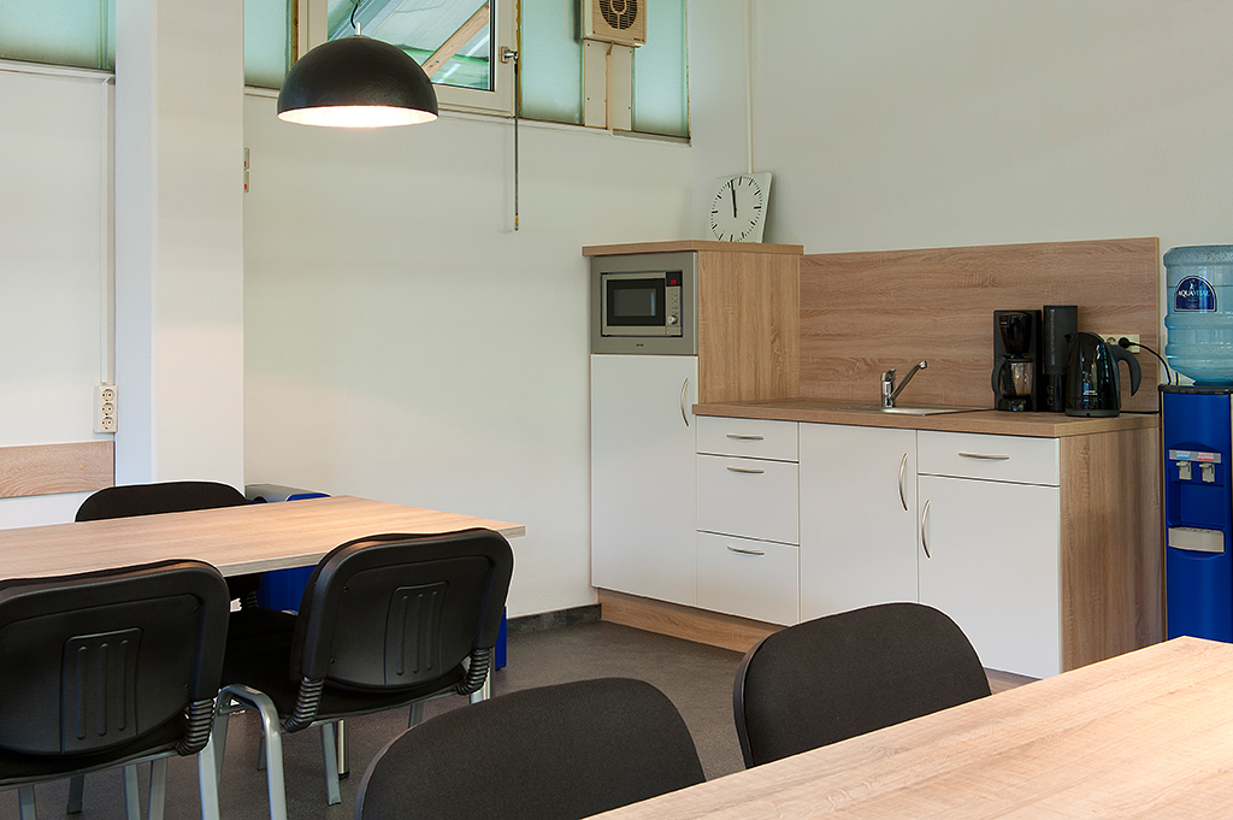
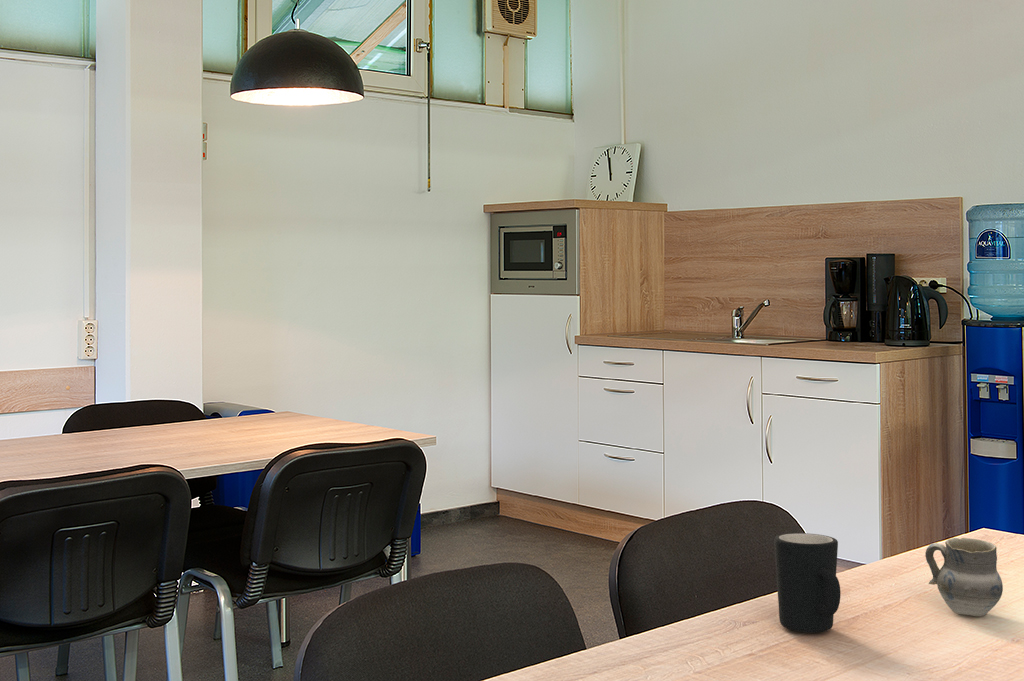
+ mug [773,532,842,634]
+ cup [924,537,1004,617]
